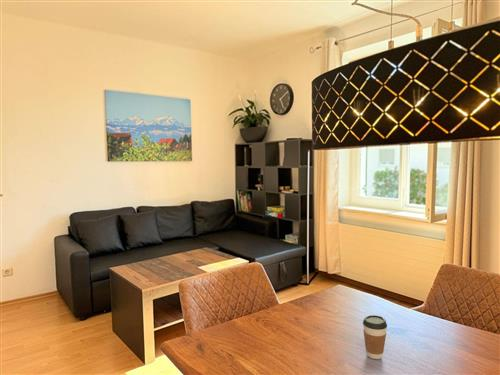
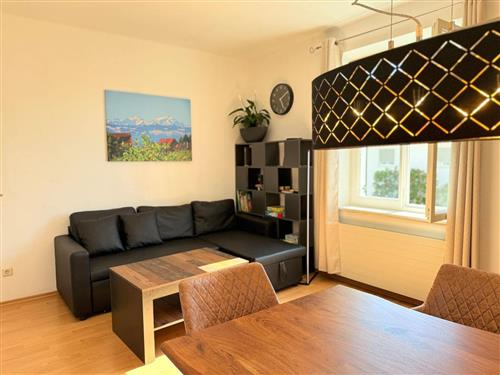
- coffee cup [362,314,388,360]
